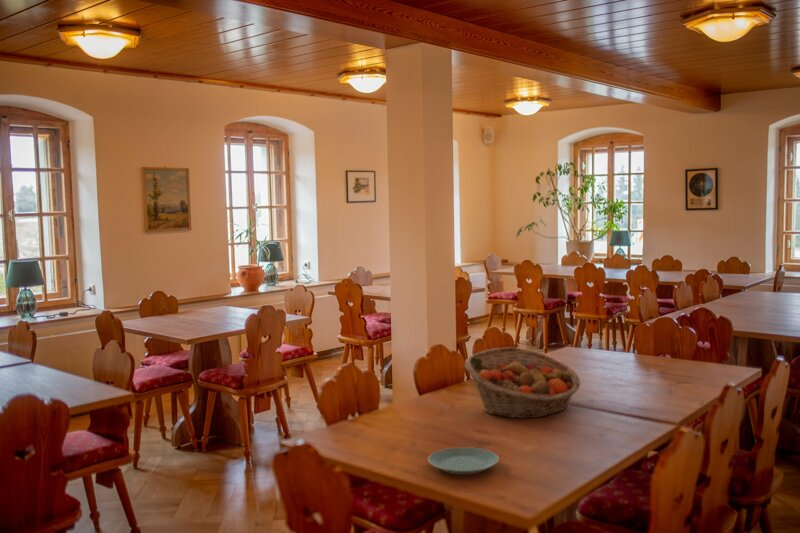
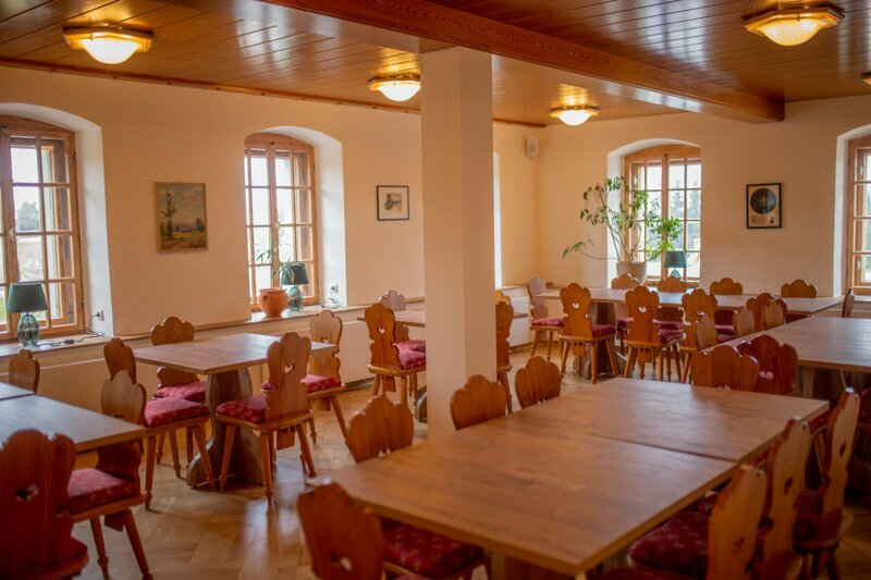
- fruit basket [464,346,581,419]
- plate [427,446,500,476]
